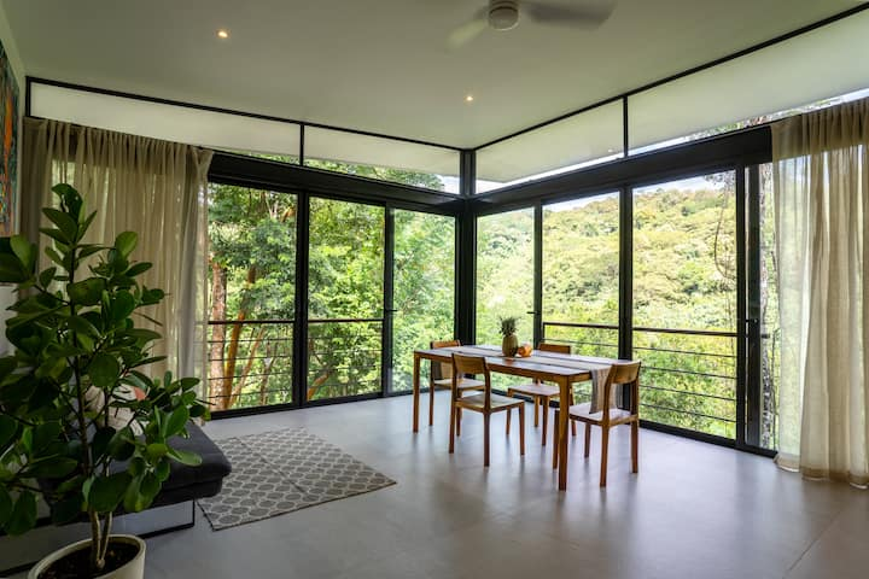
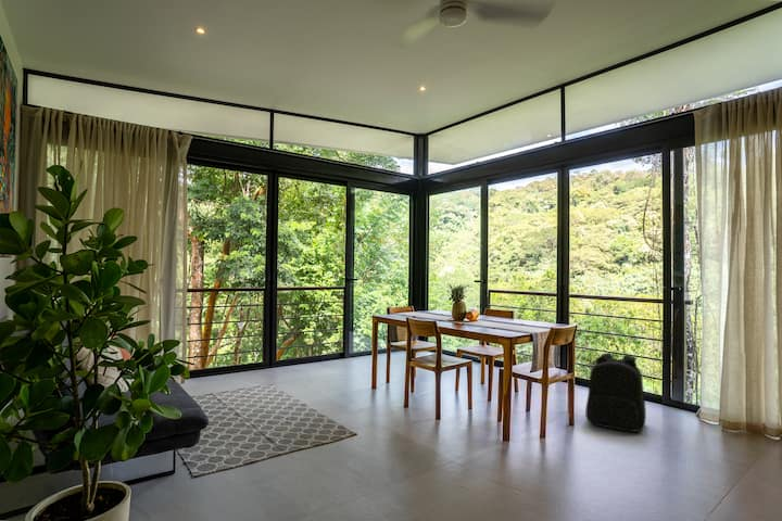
+ backpack [584,352,647,433]
